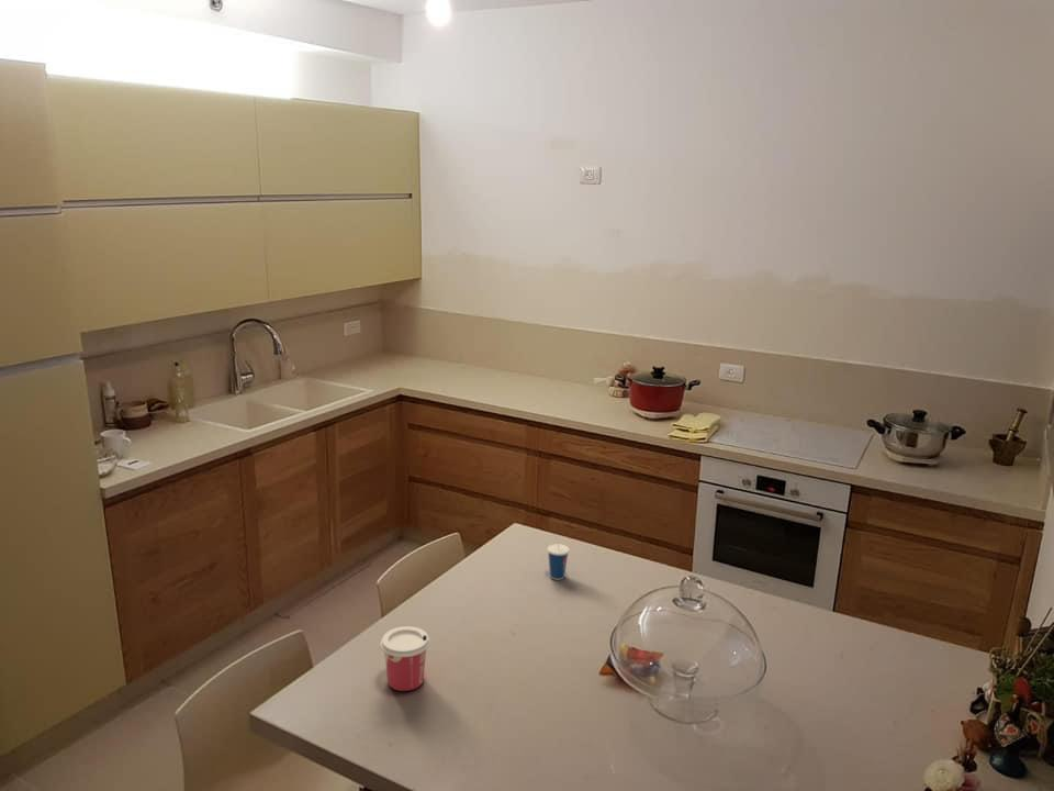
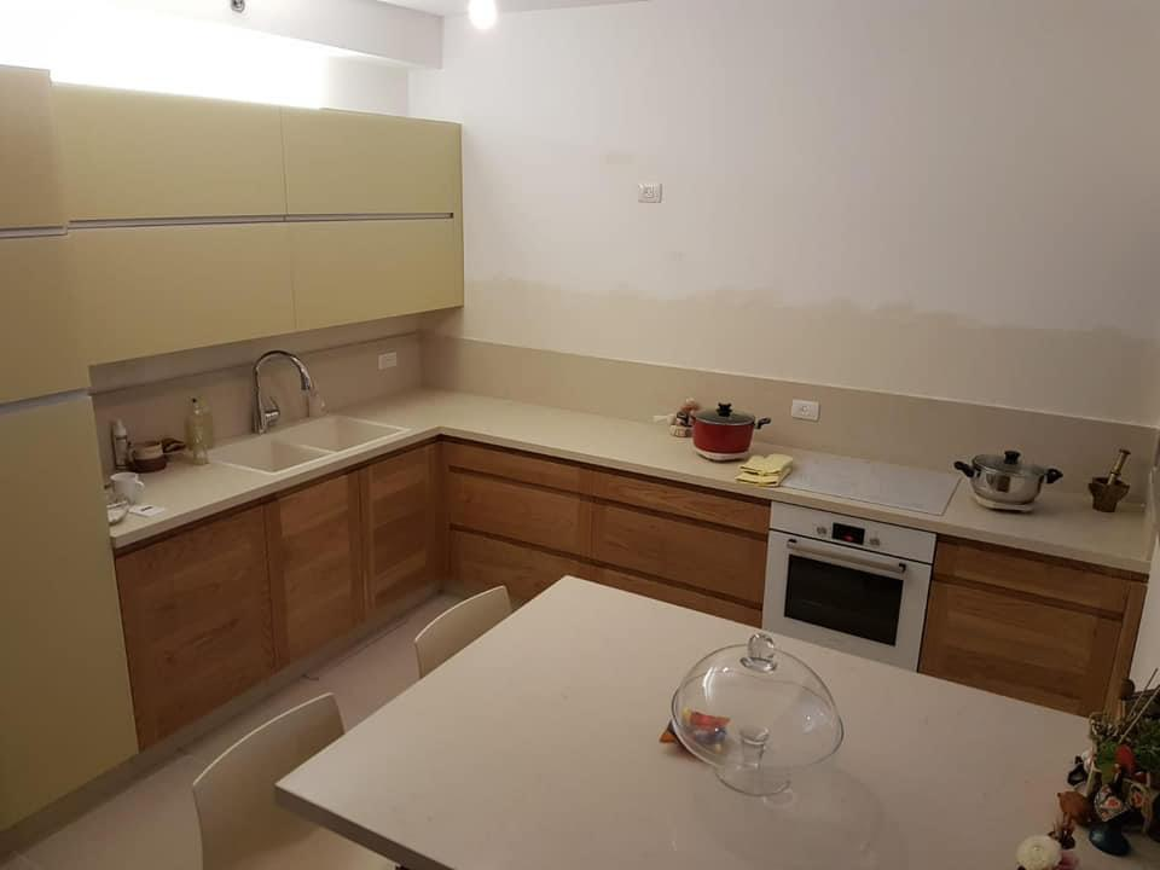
- cup [379,625,431,692]
- cup [546,535,571,581]
